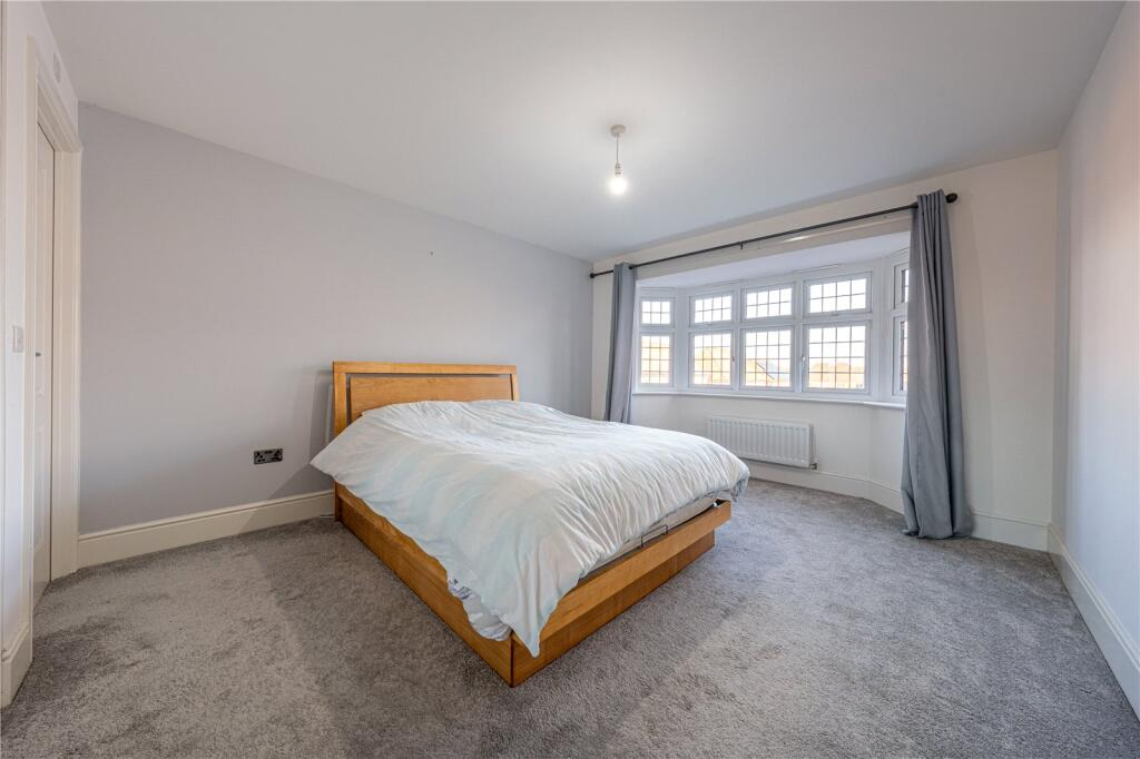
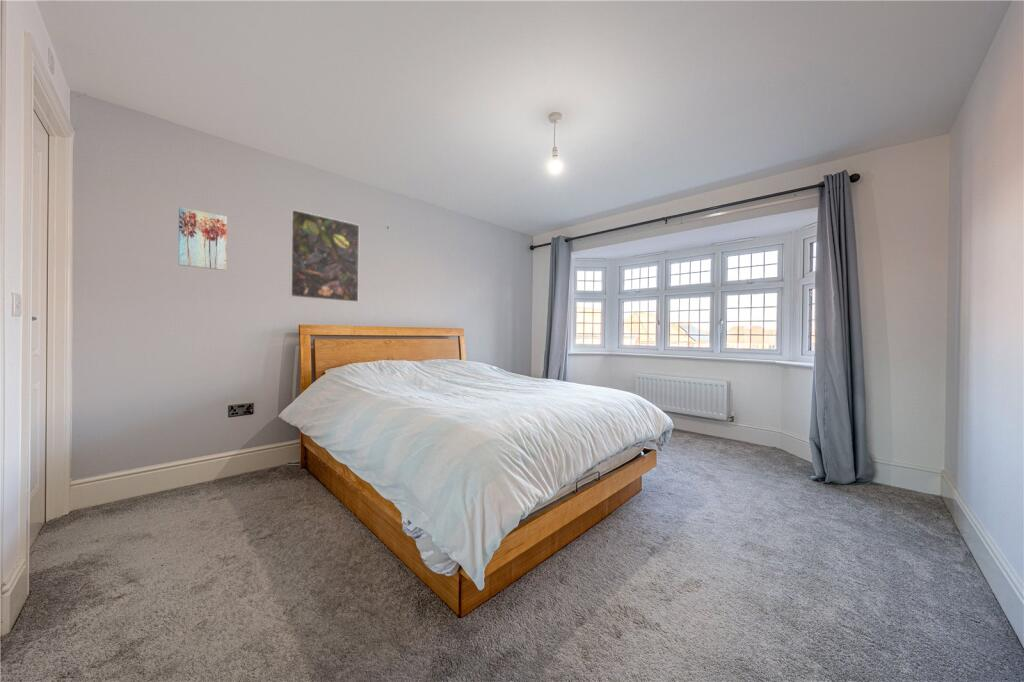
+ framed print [289,209,360,303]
+ wall art [177,206,228,271]
